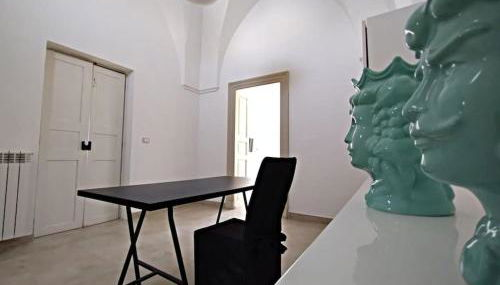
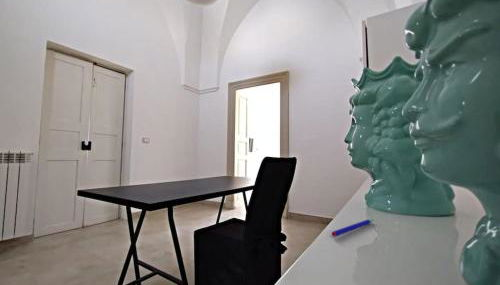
+ pen [330,218,374,238]
